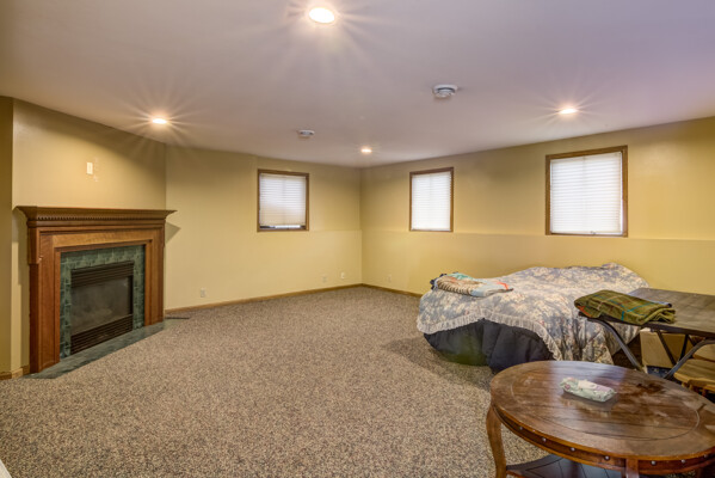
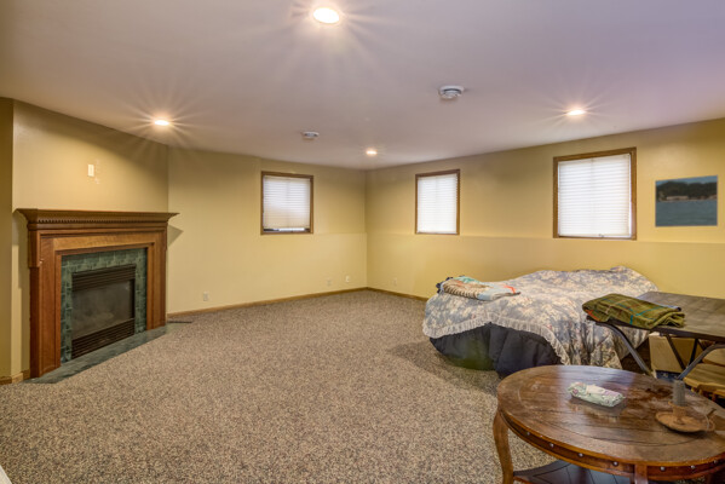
+ candle [655,379,717,433]
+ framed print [654,174,719,229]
